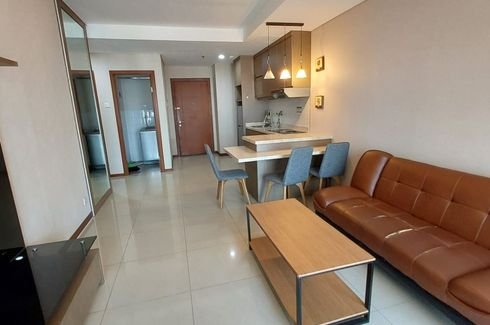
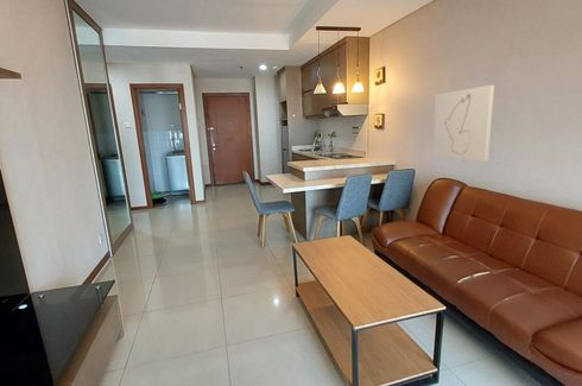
+ wall art [432,84,495,163]
